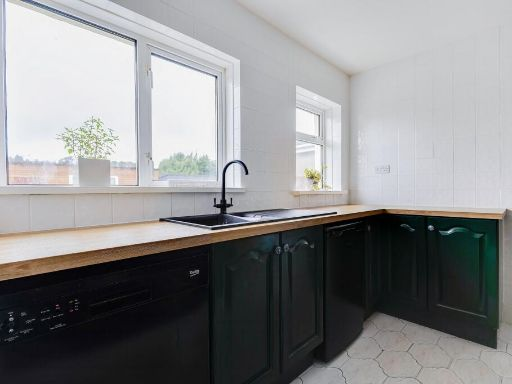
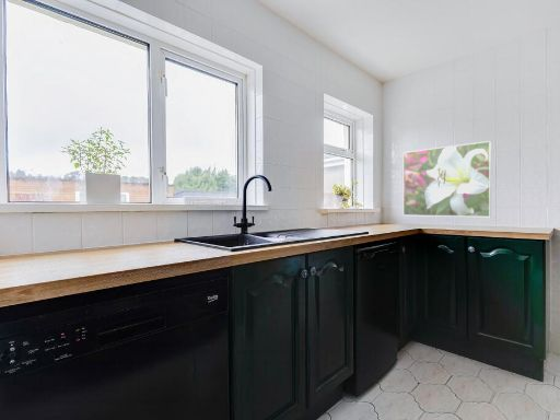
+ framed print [401,140,492,218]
